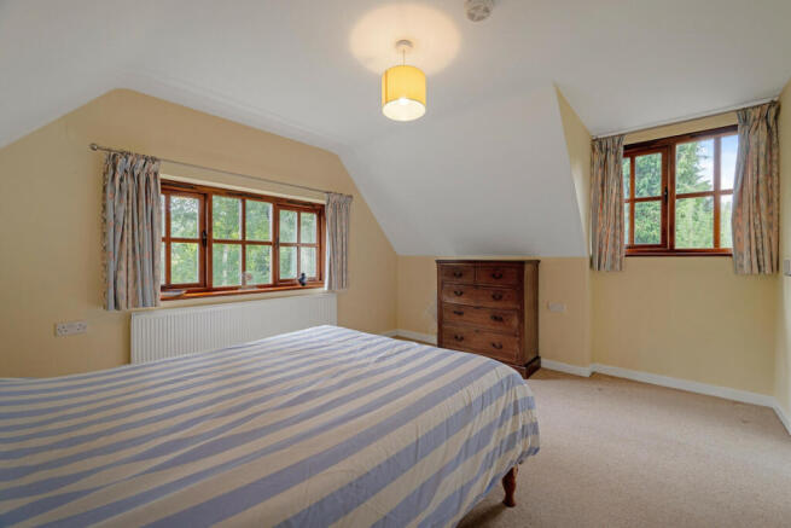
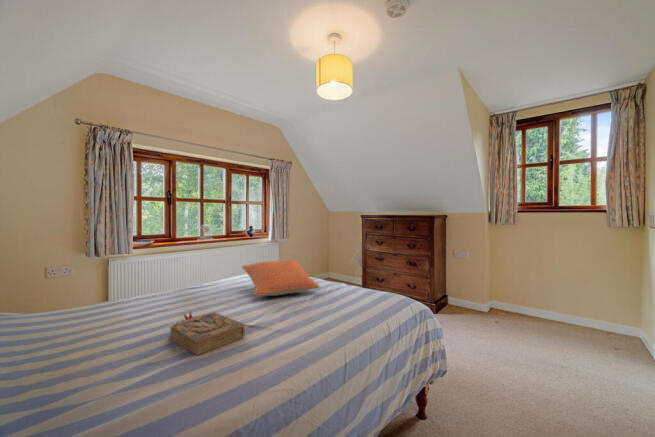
+ pillow [240,259,321,297]
+ book [168,310,246,356]
